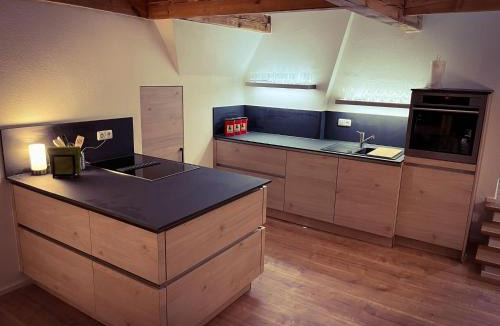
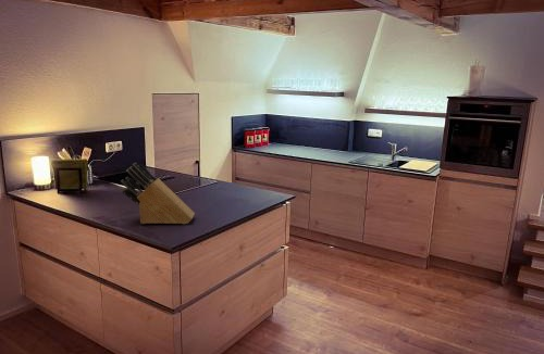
+ knife block [120,162,196,225]
